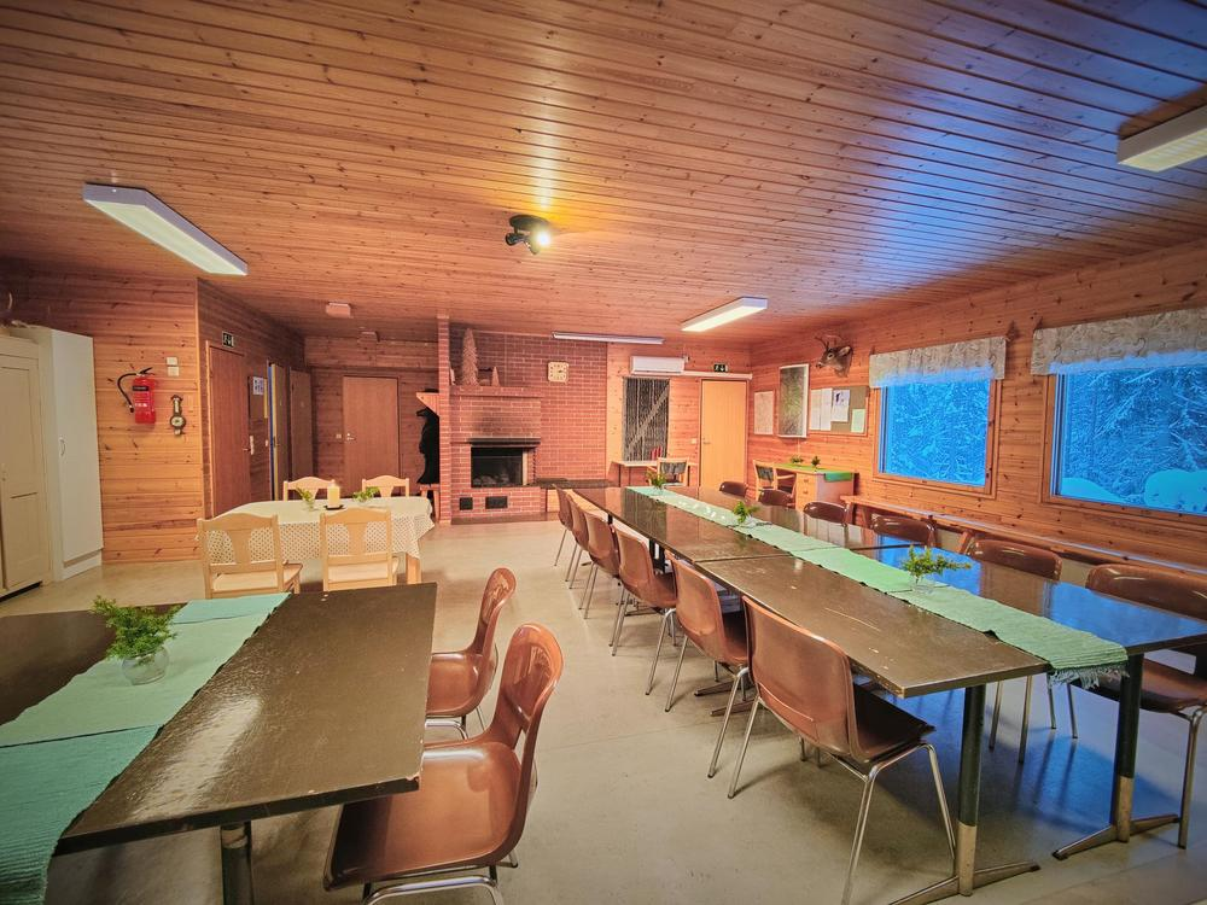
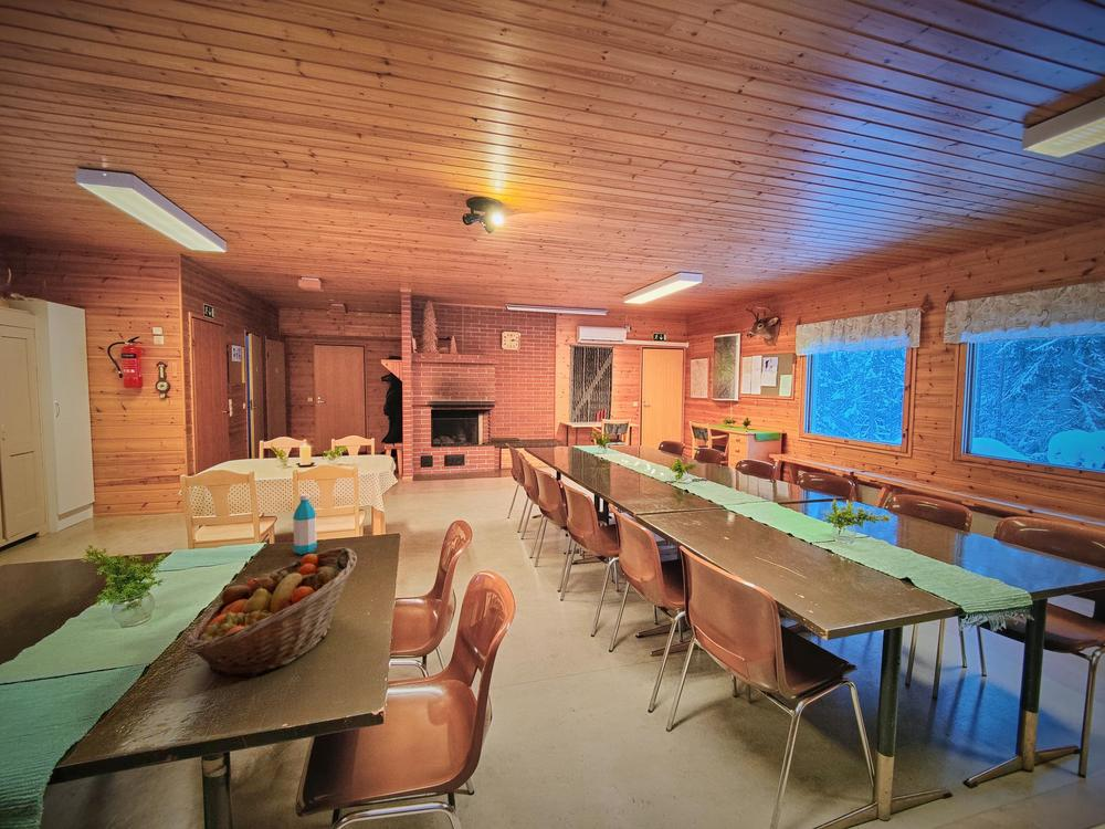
+ fruit basket [183,546,358,679]
+ water bottle [292,493,318,556]
